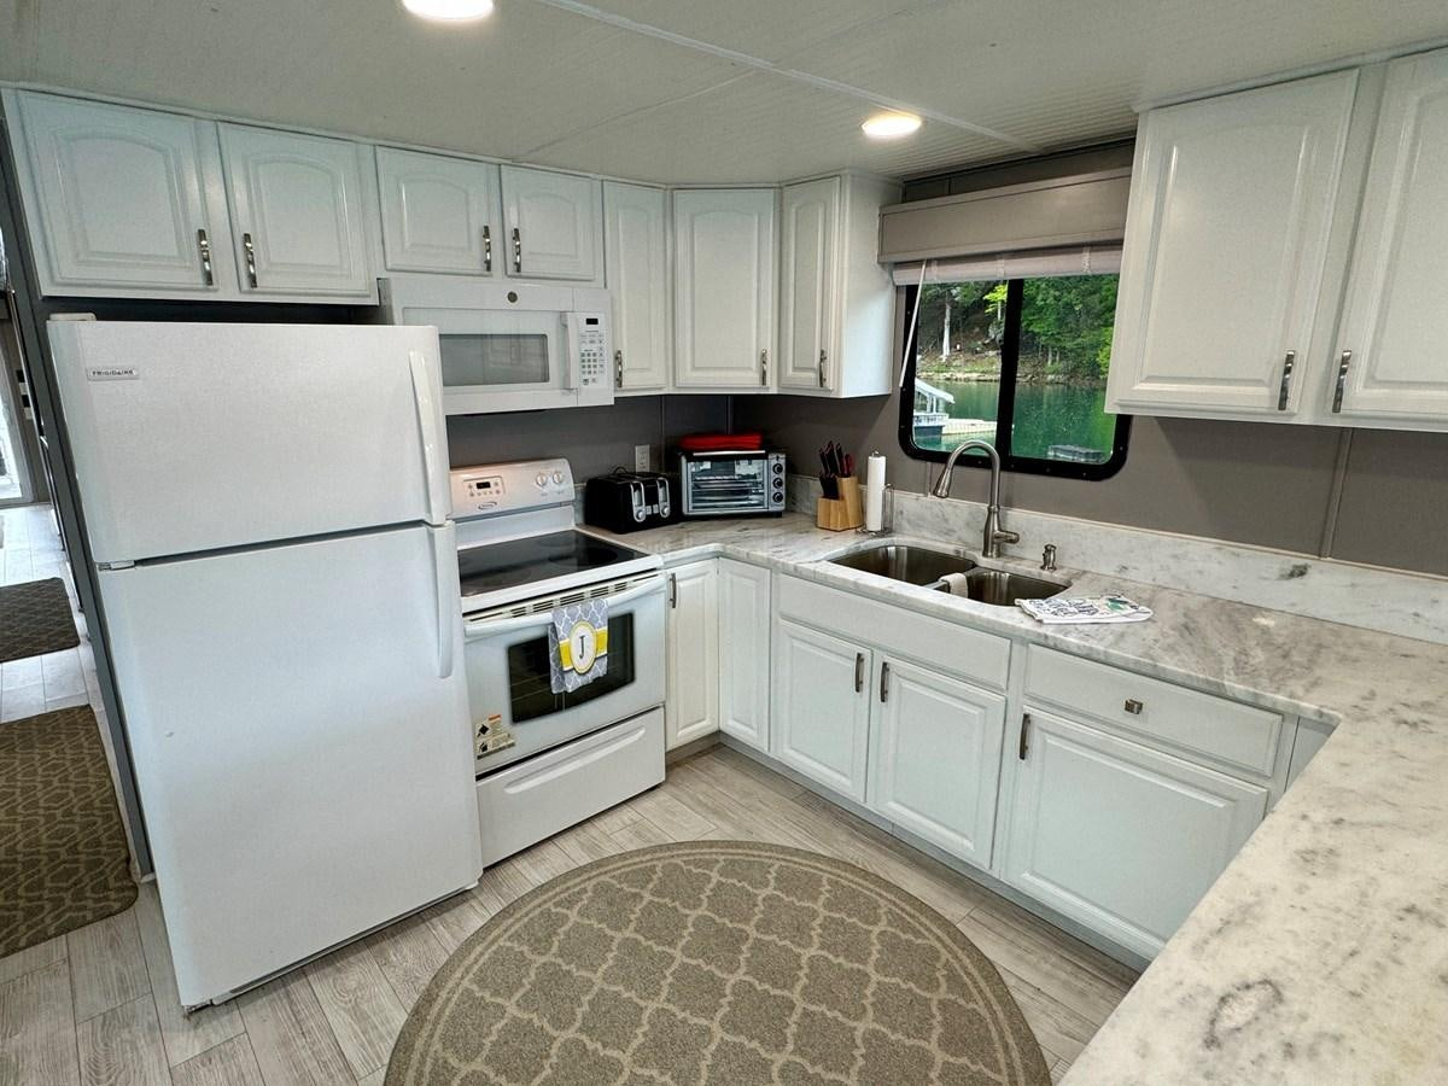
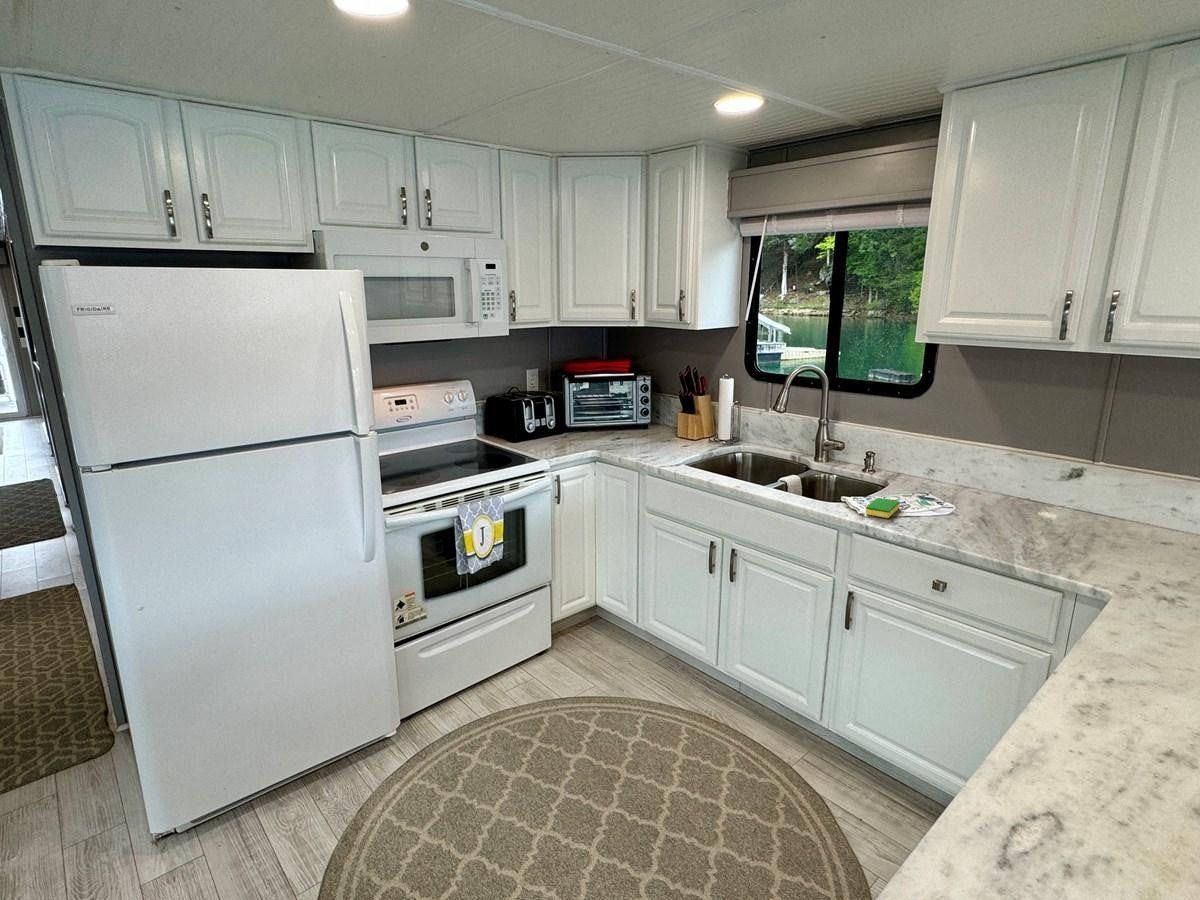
+ dish sponge [864,497,901,519]
